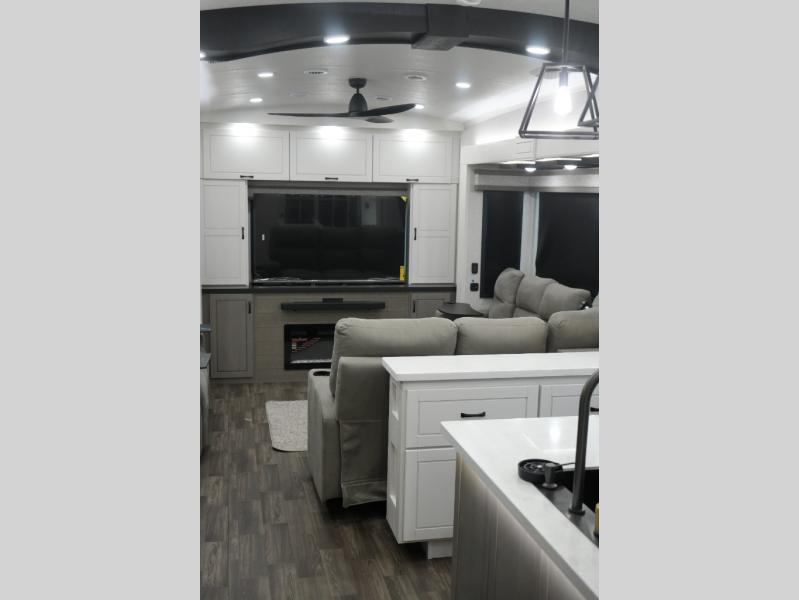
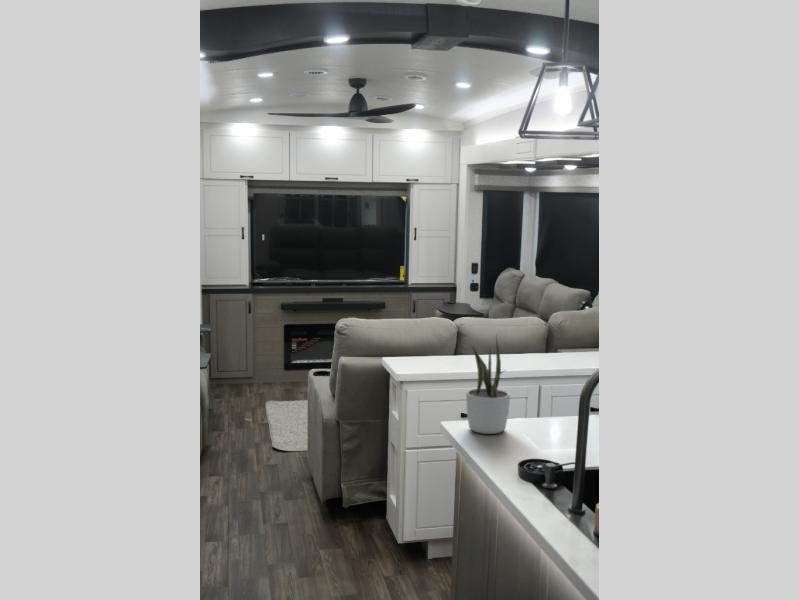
+ potted plant [465,335,511,435]
